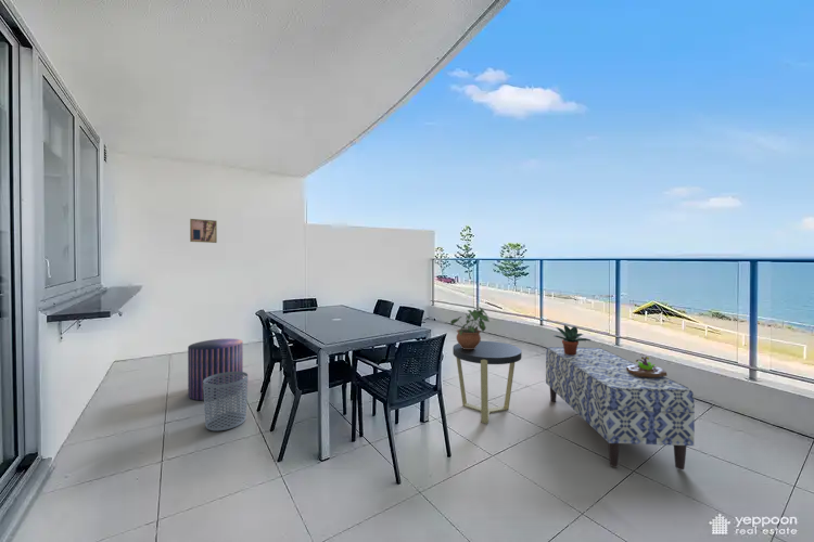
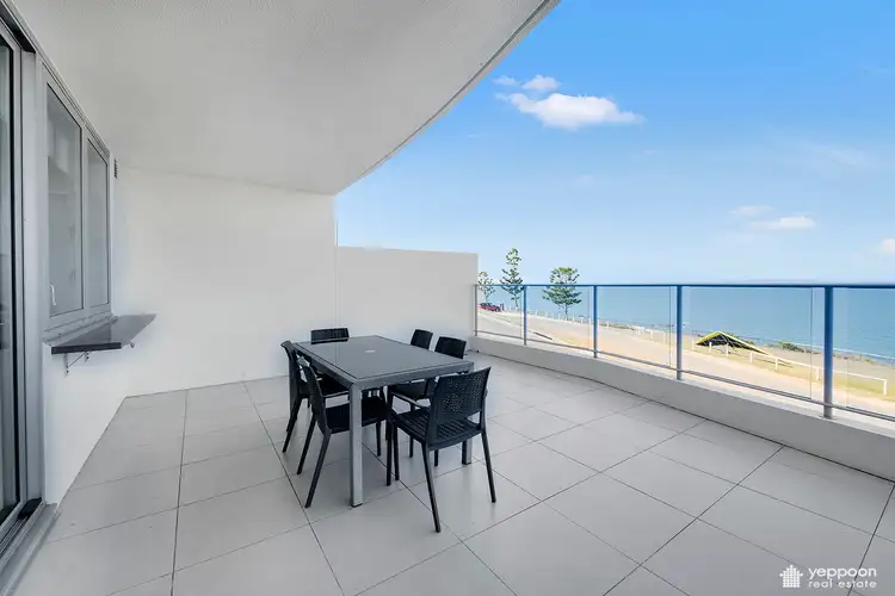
- potted plant [554,324,592,354]
- potted plant [449,306,491,349]
- waste bin [203,371,249,431]
- bench [545,346,696,470]
- stool [187,338,244,401]
- succulent planter [626,356,667,377]
- side table [451,339,523,425]
- wall art [189,218,218,244]
